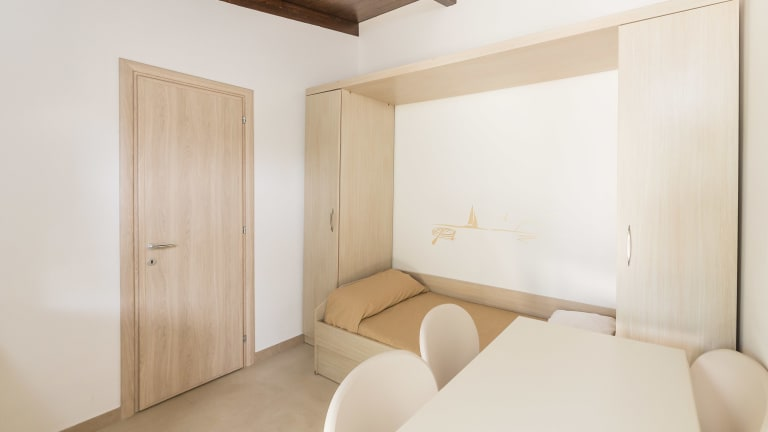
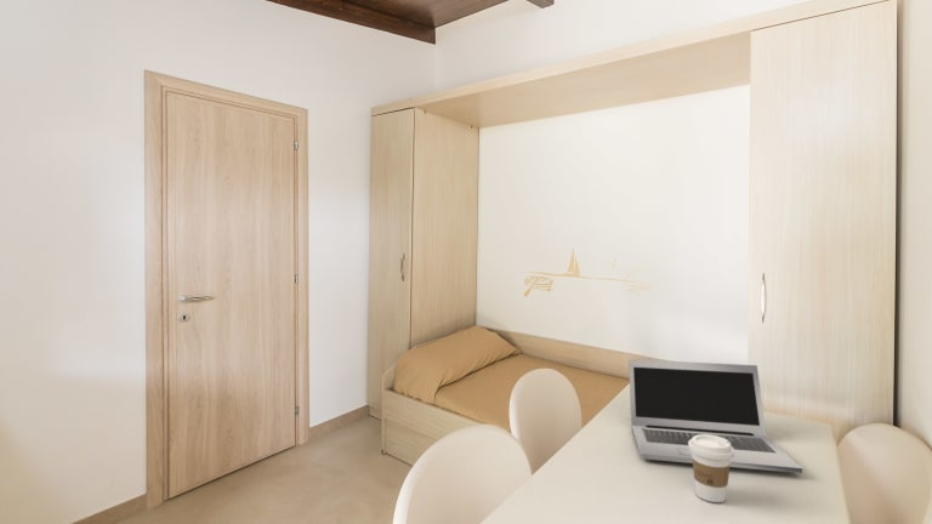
+ laptop [627,358,803,474]
+ coffee cup [688,434,734,503]
